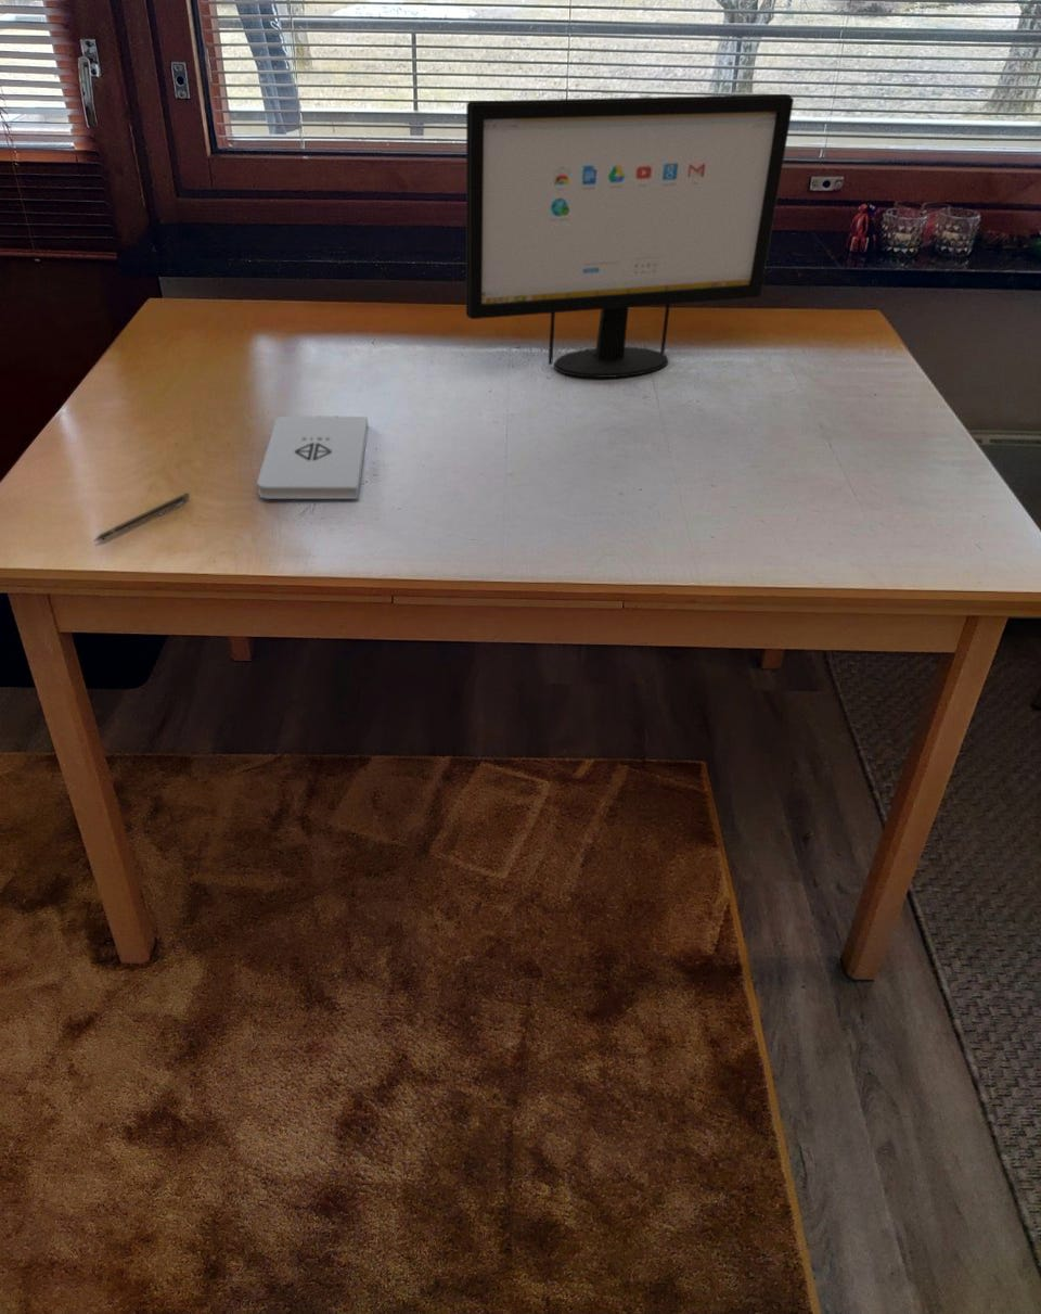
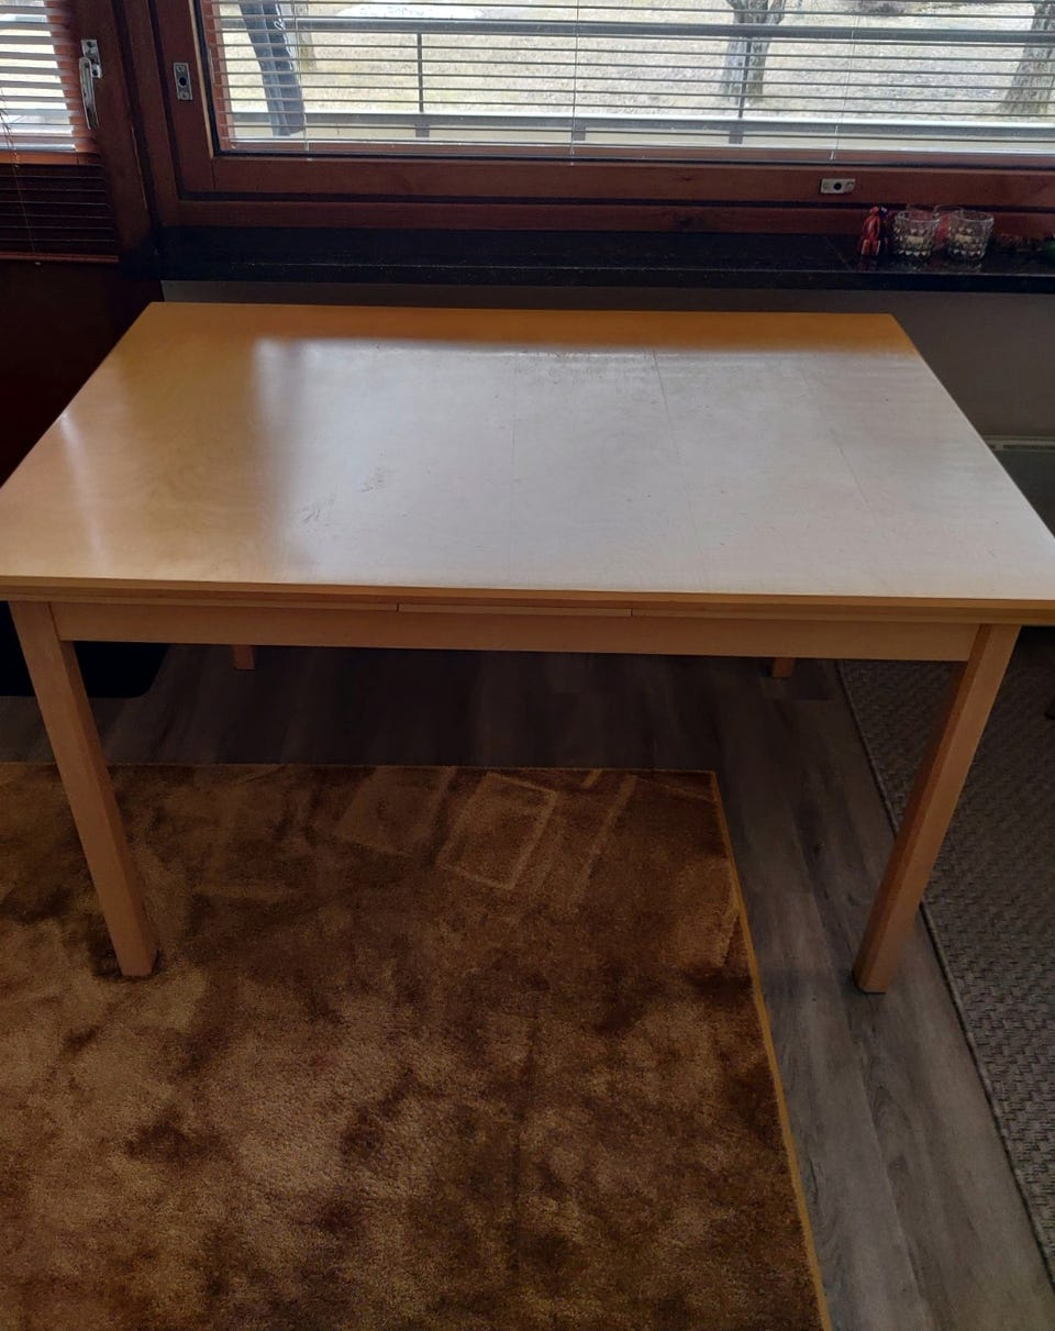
- pen [92,492,191,543]
- computer monitor [465,93,795,379]
- notepad [256,414,369,500]
